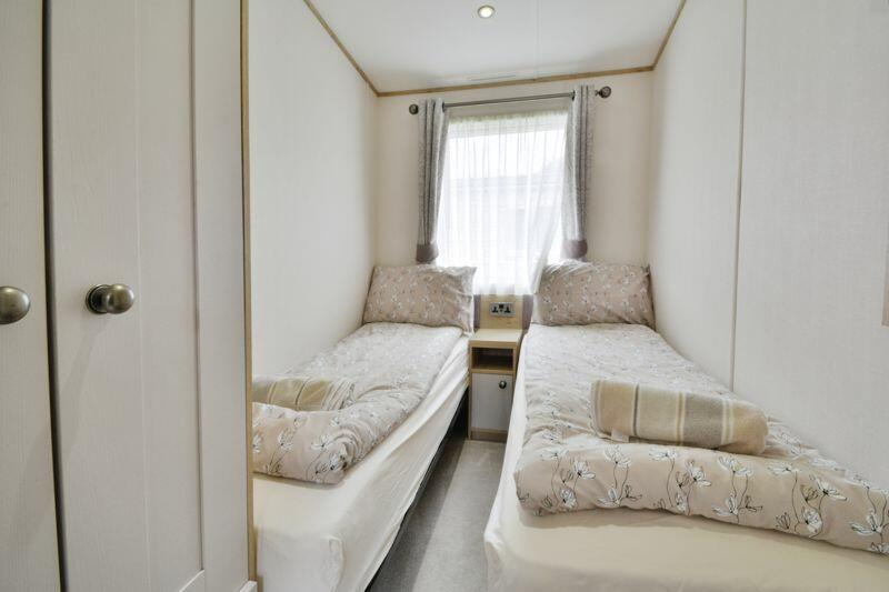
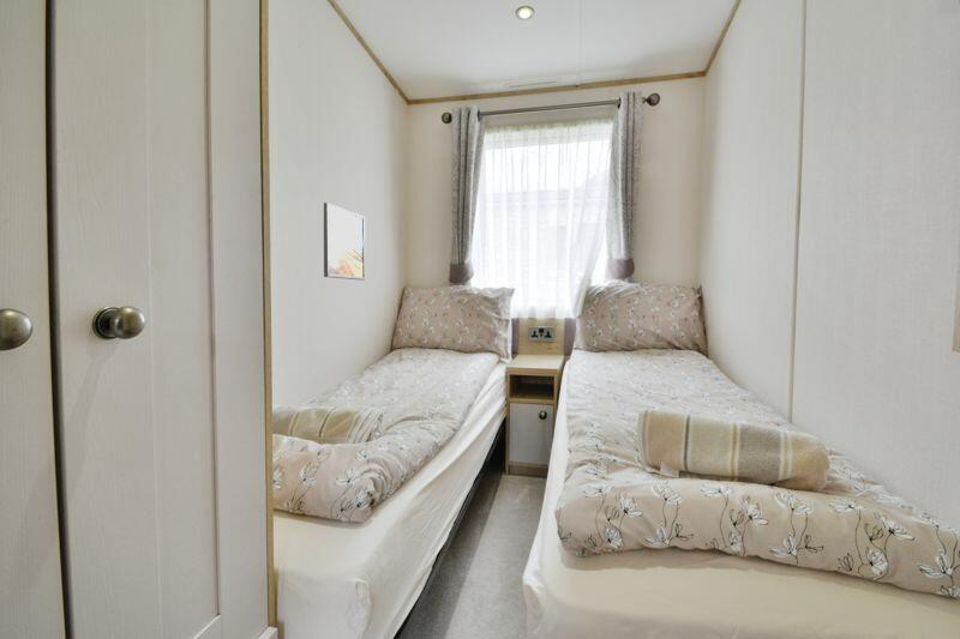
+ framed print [323,201,366,282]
